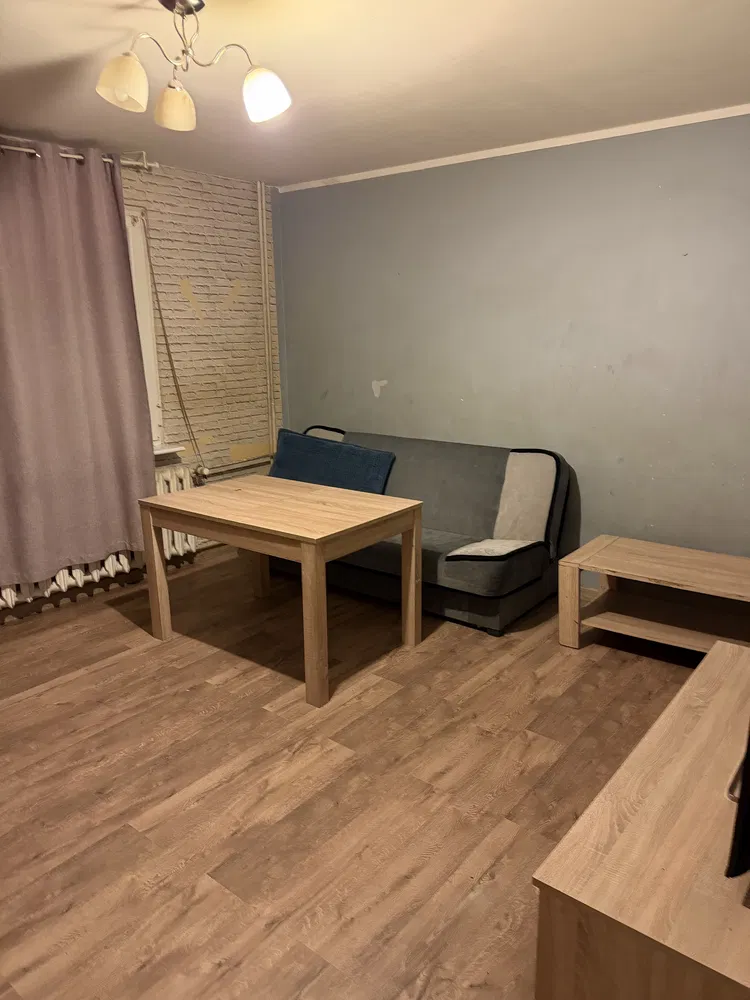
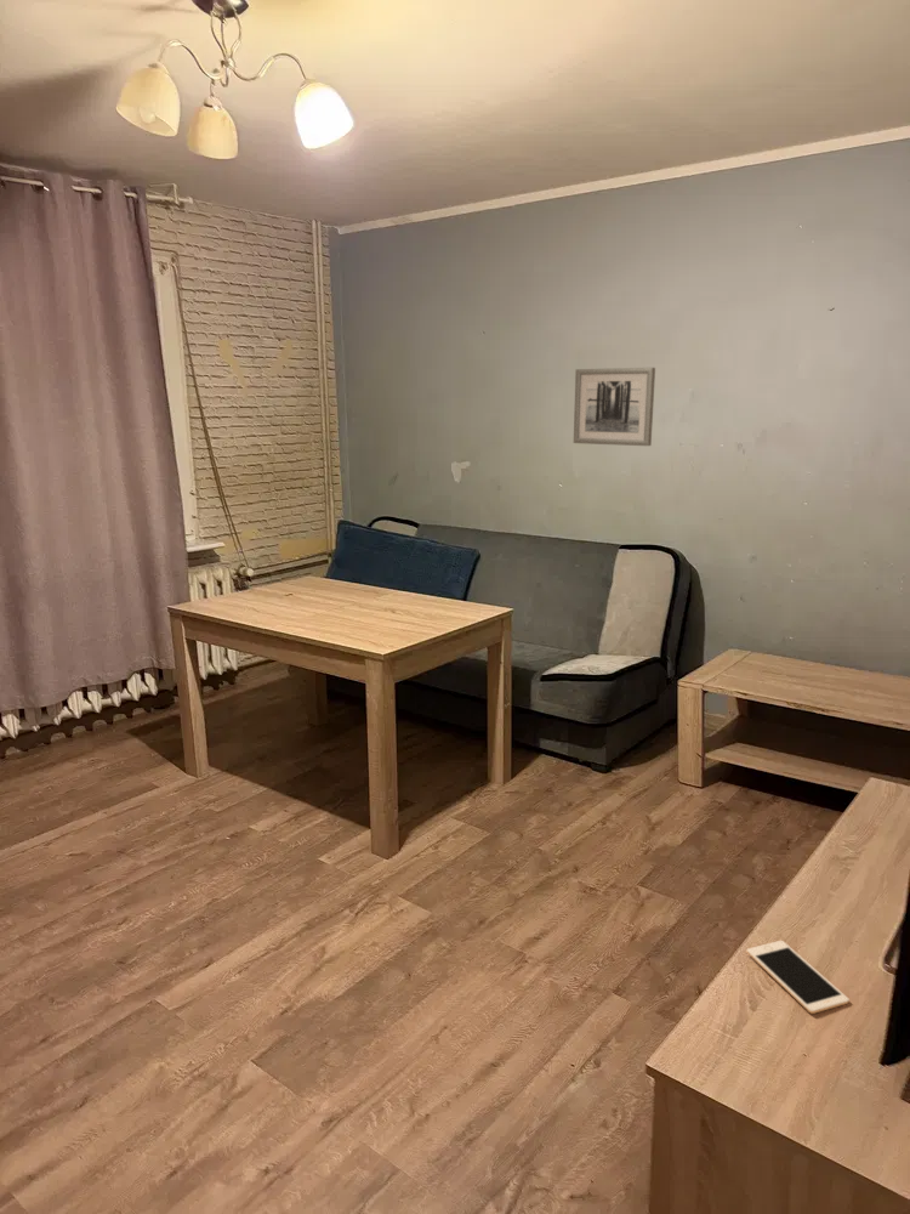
+ cell phone [745,940,851,1015]
+ wall art [573,367,656,447]
